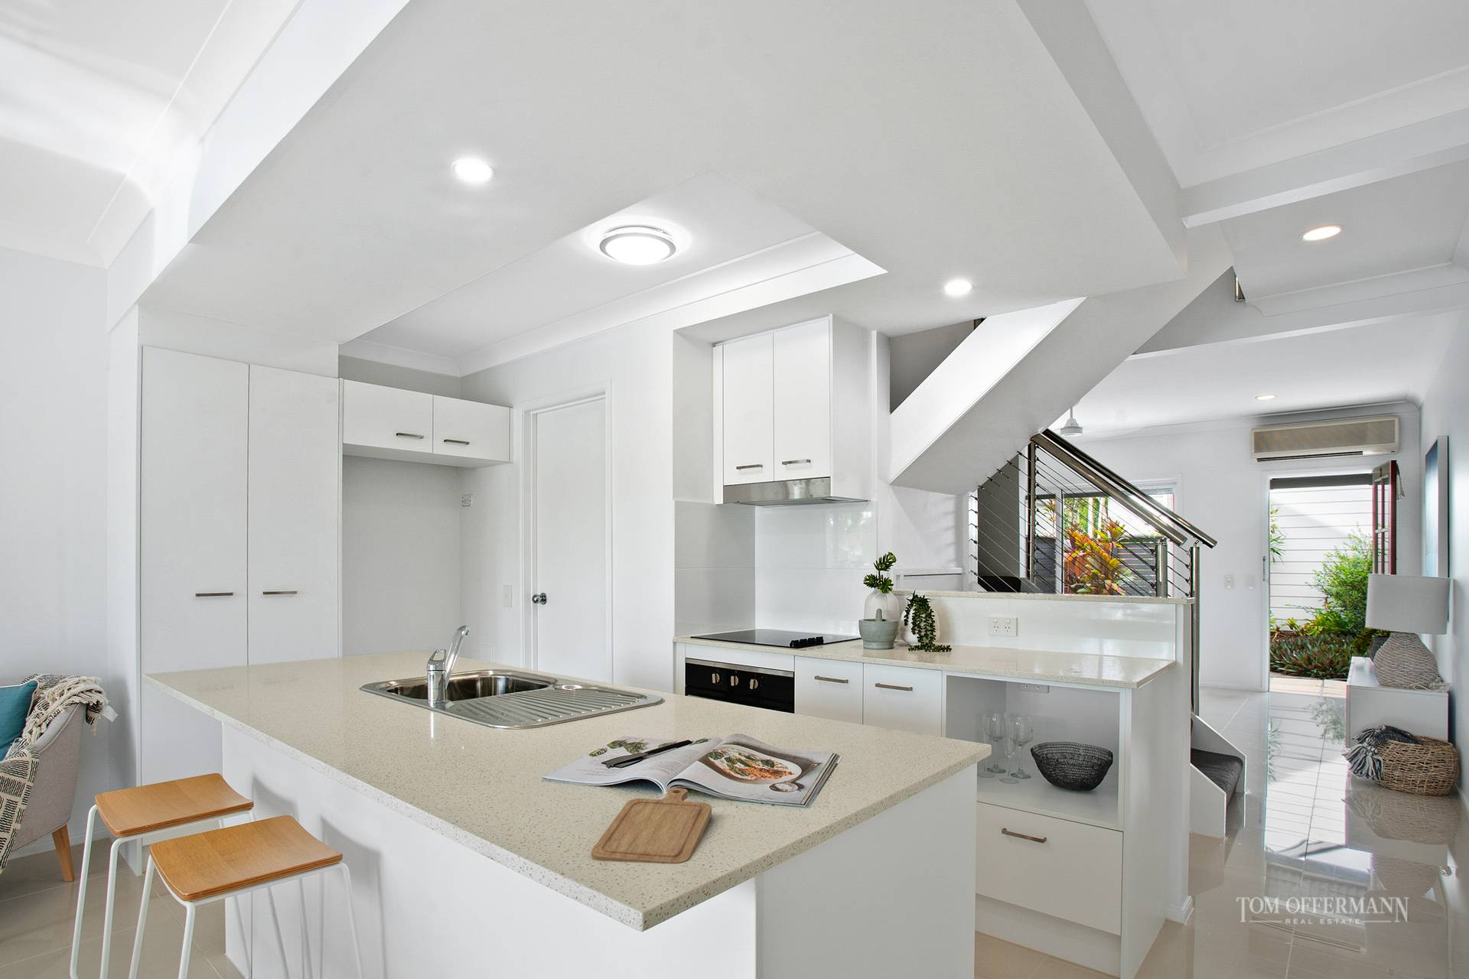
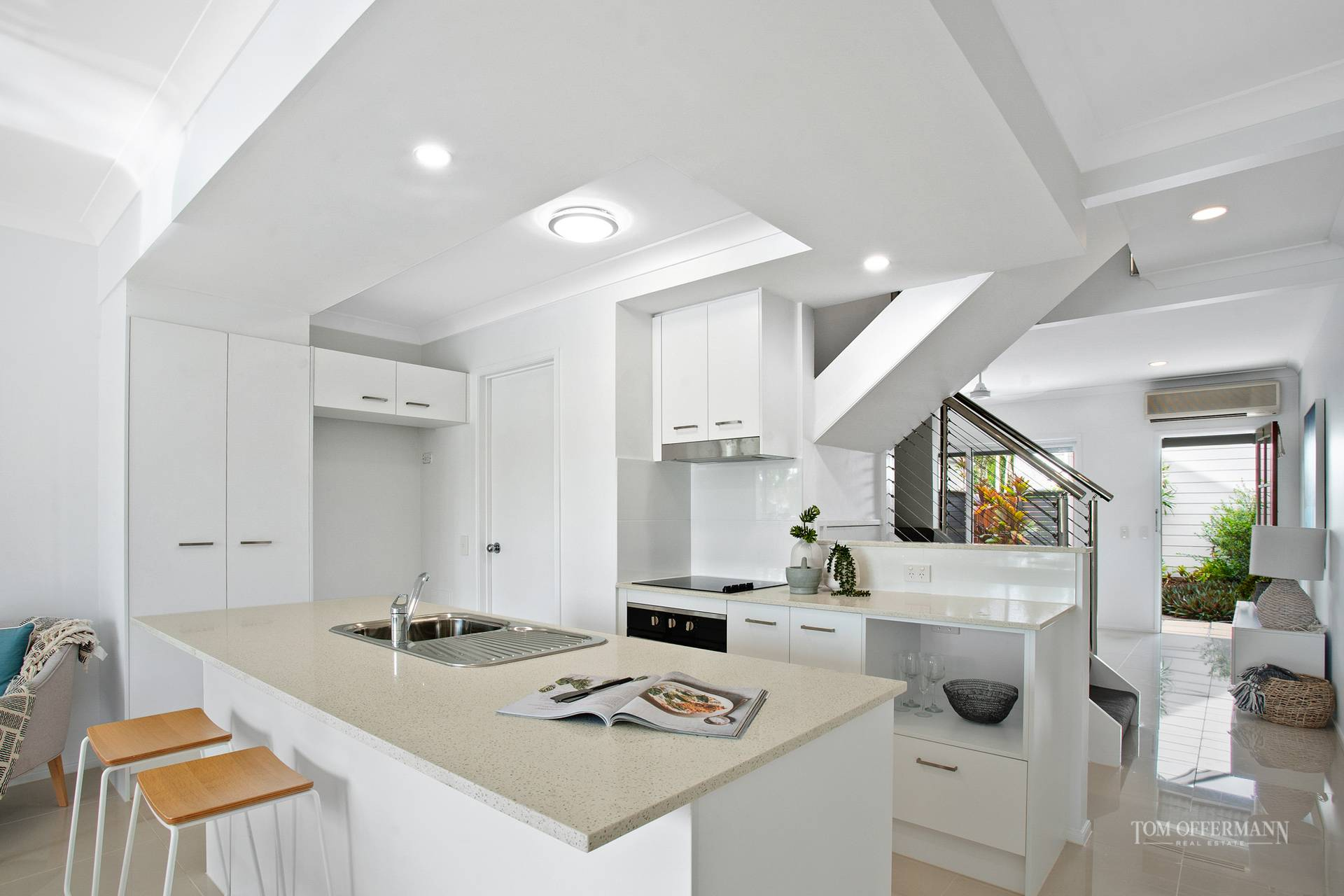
- chopping board [590,787,713,864]
